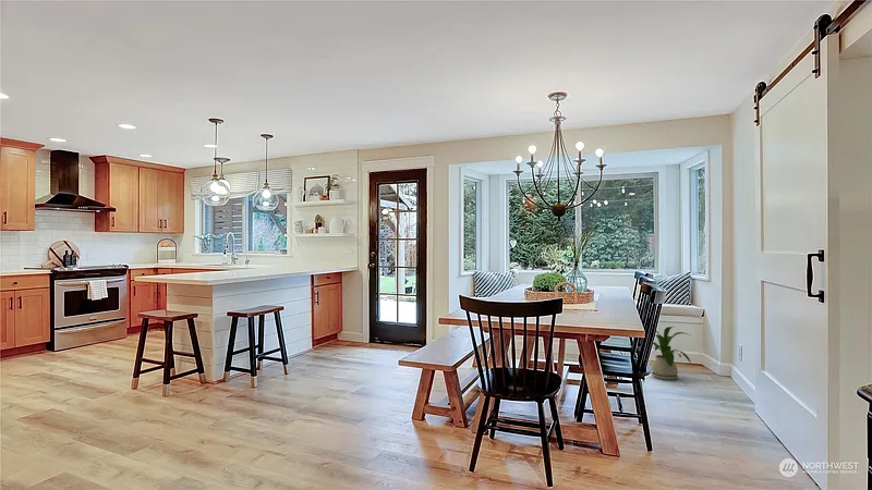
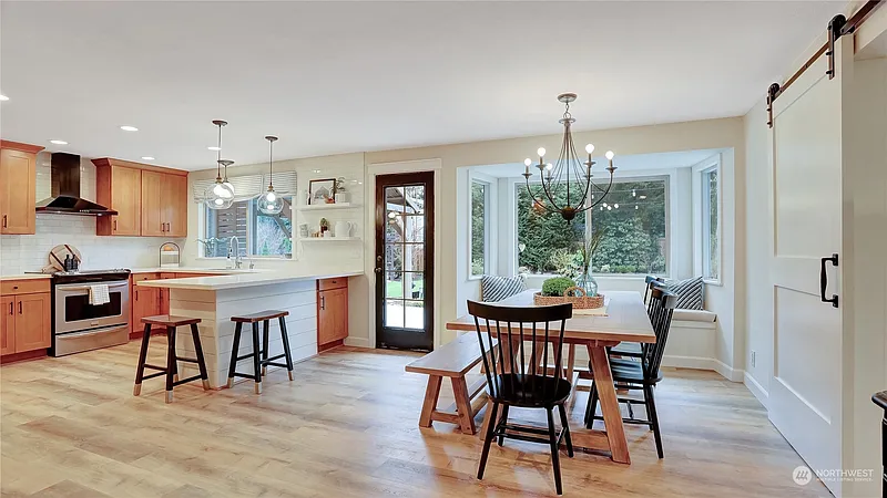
- house plant [651,326,692,381]
